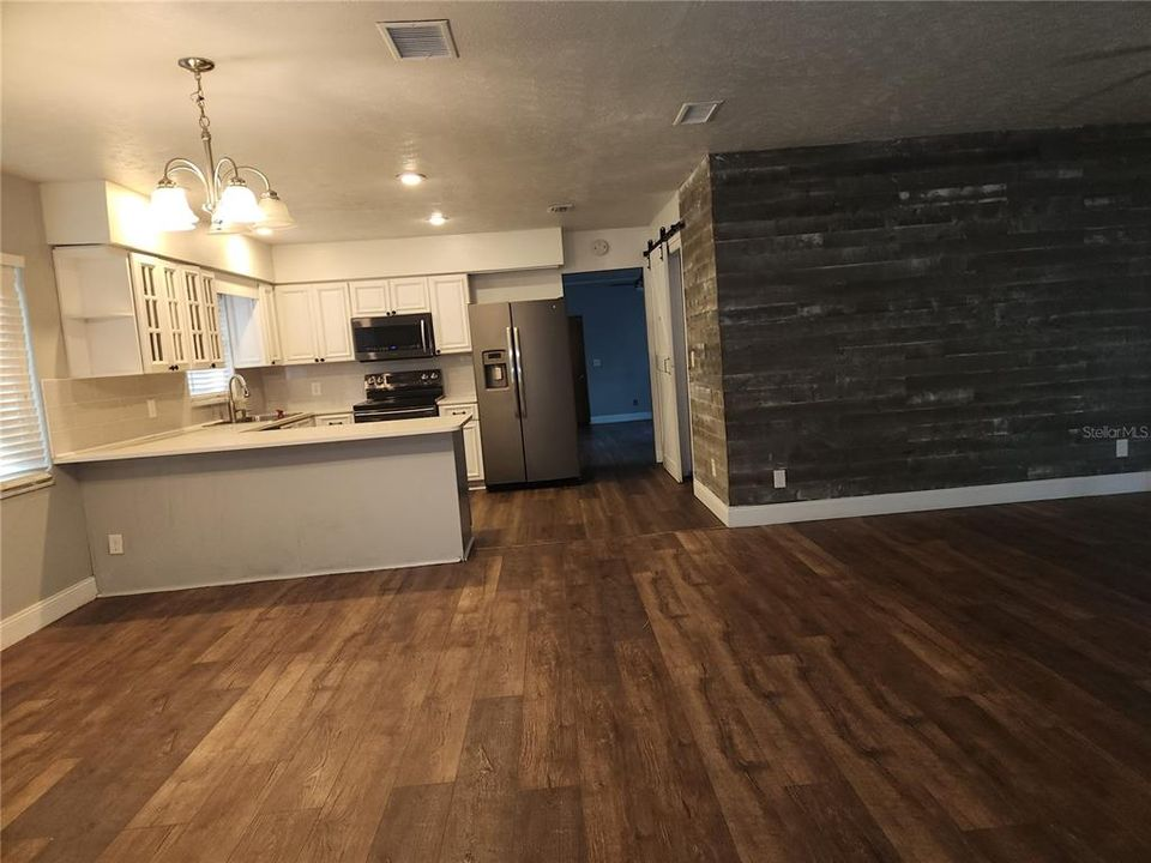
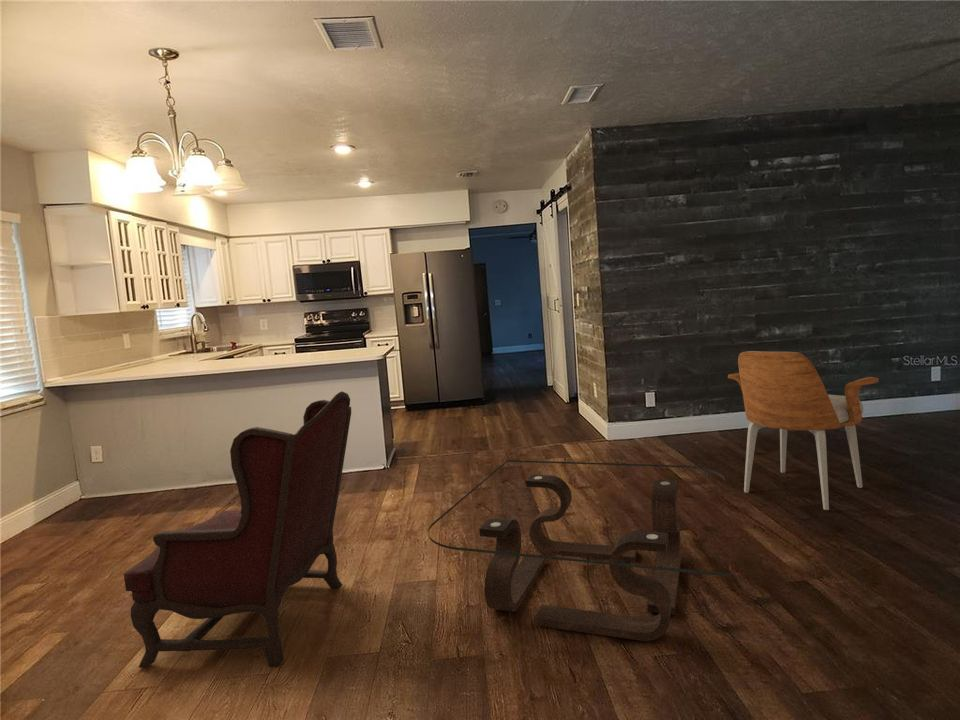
+ armchair [727,350,879,511]
+ armchair [123,390,352,669]
+ coffee table [427,459,732,642]
